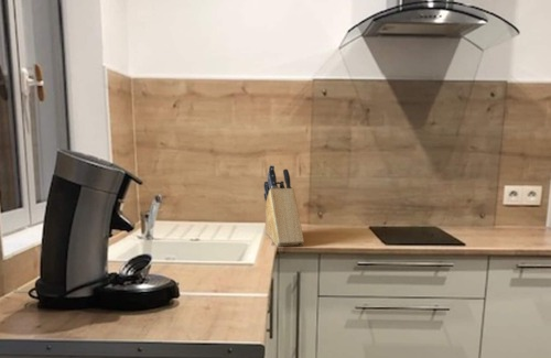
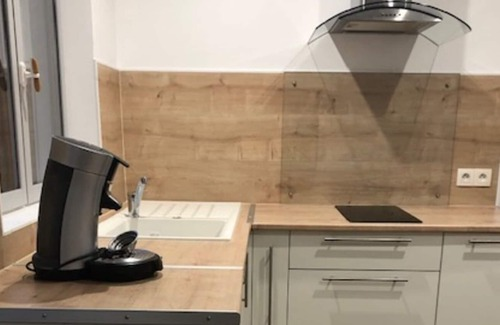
- knife block [262,164,305,248]
